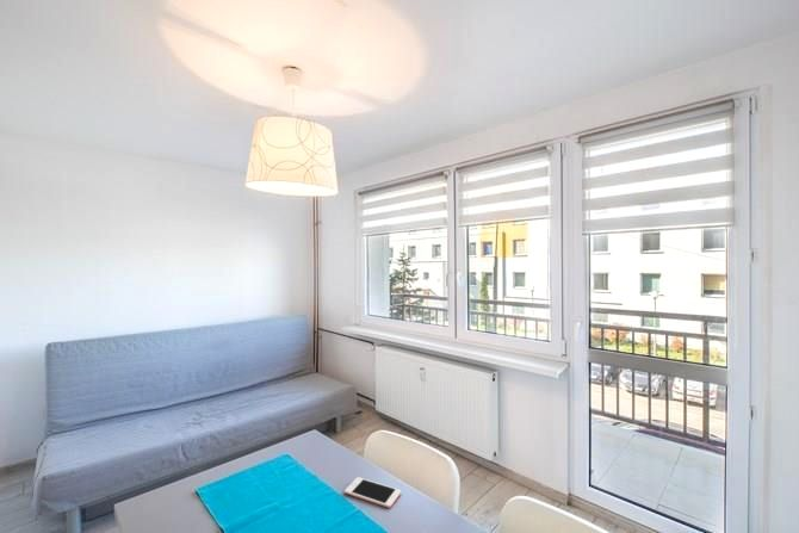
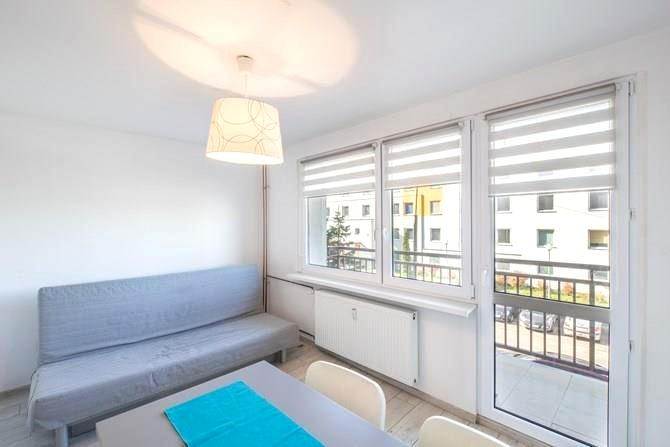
- cell phone [343,476,402,509]
